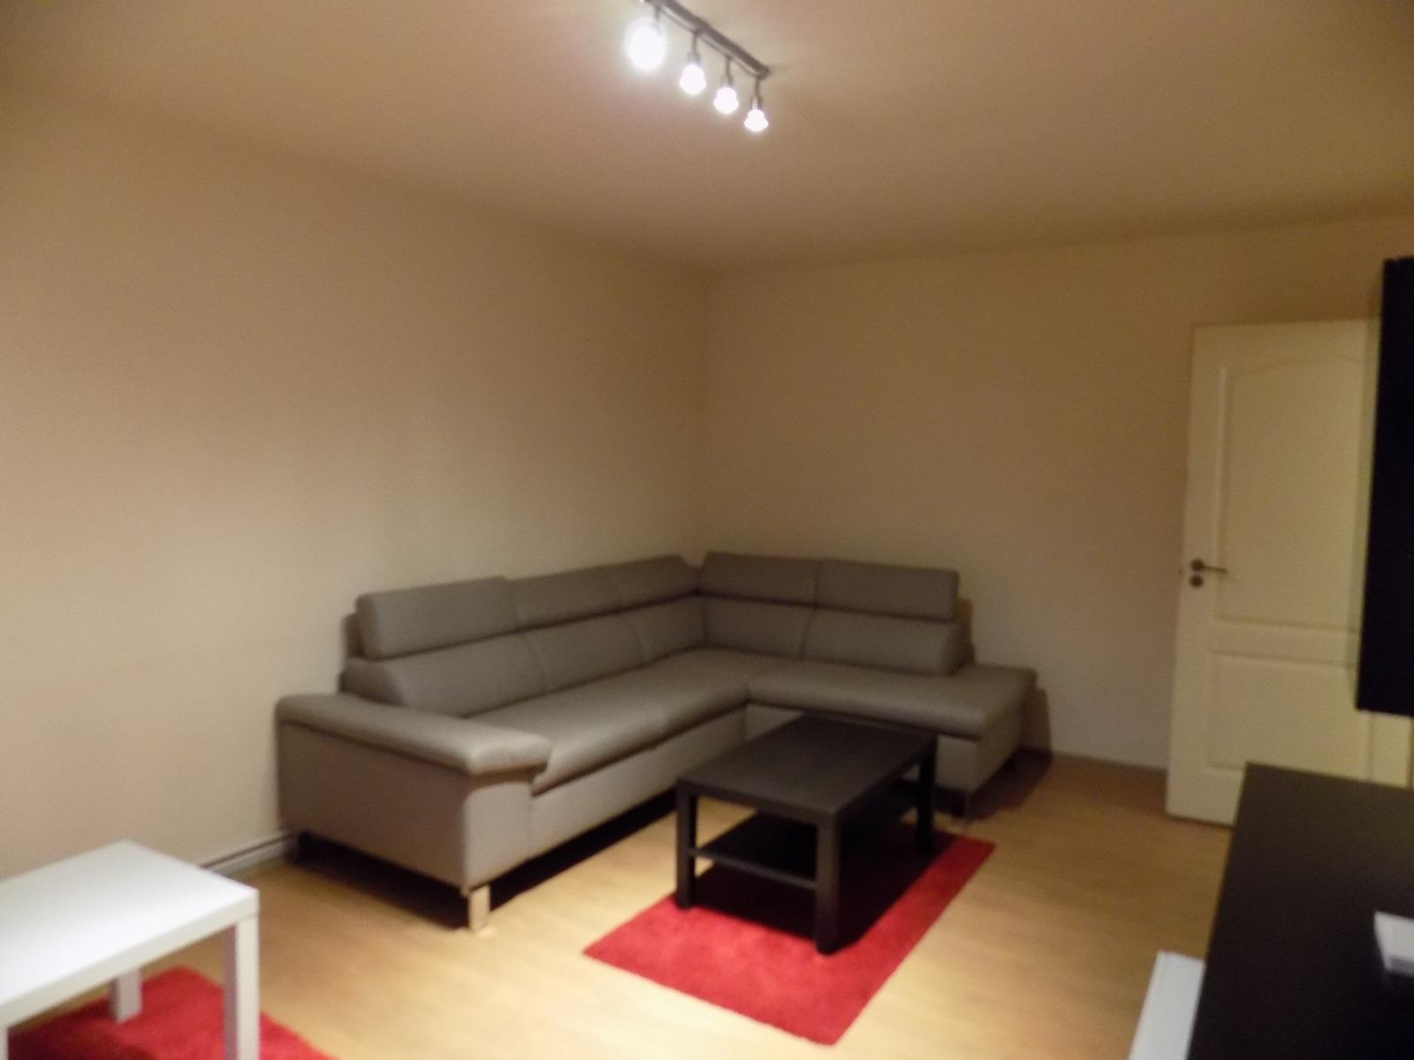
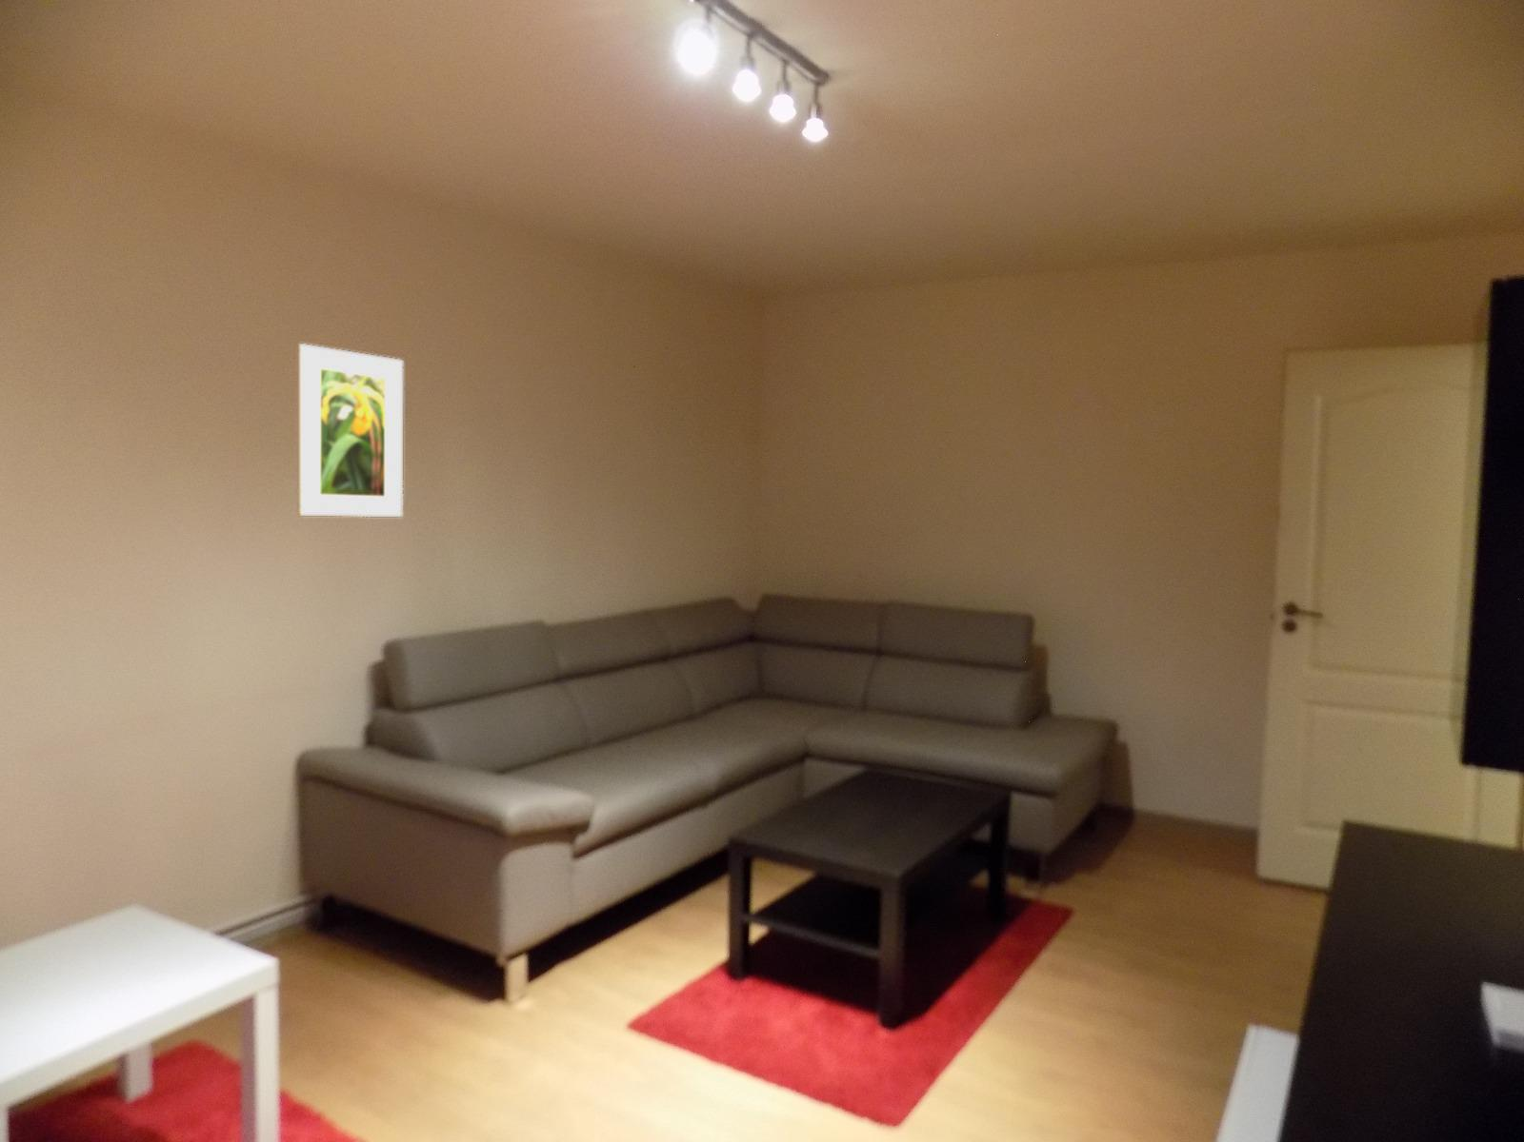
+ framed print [298,343,404,518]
